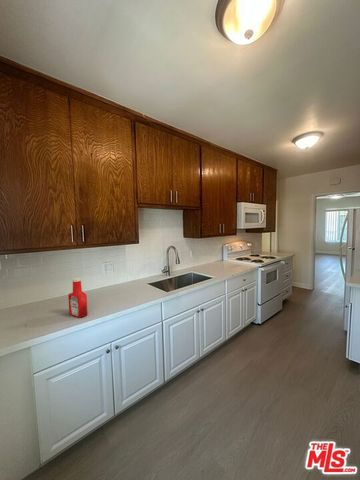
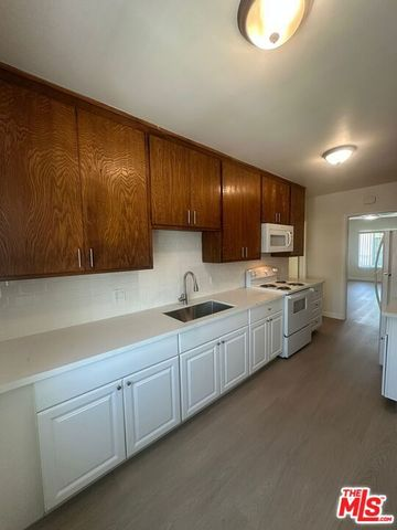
- soap bottle [67,277,89,319]
